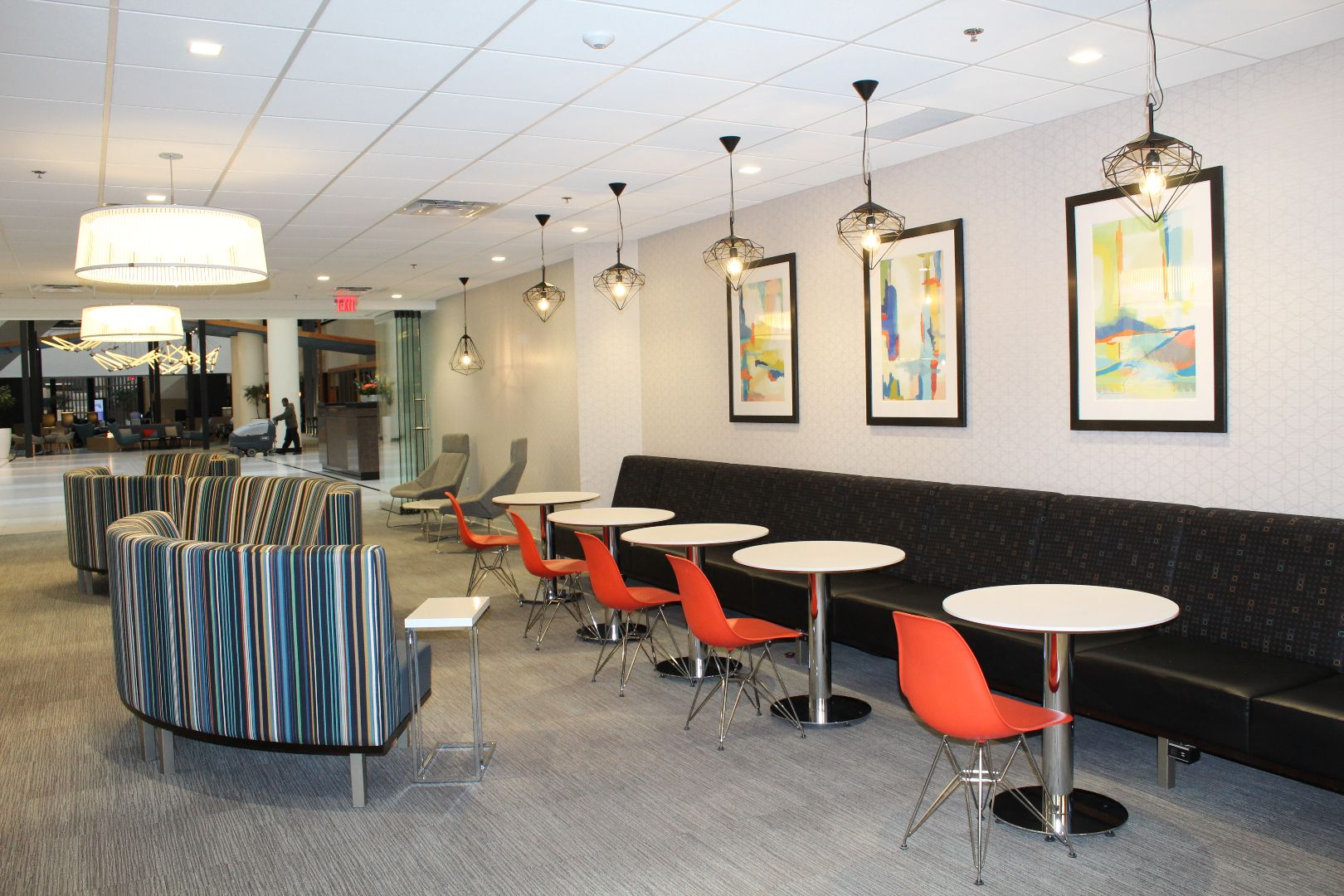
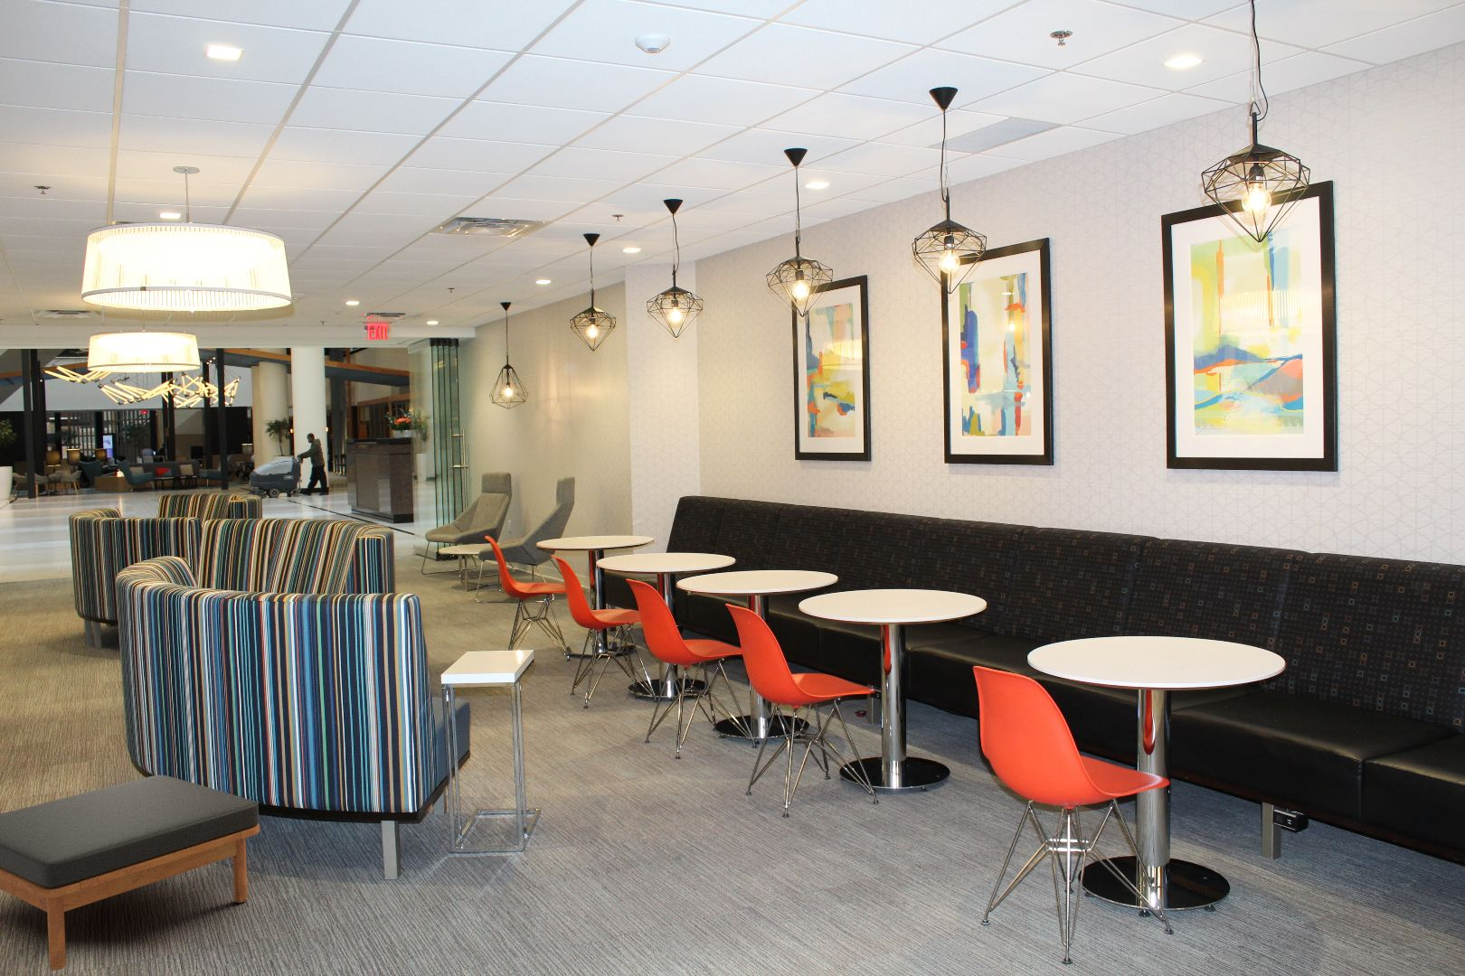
+ ottoman [0,774,261,972]
